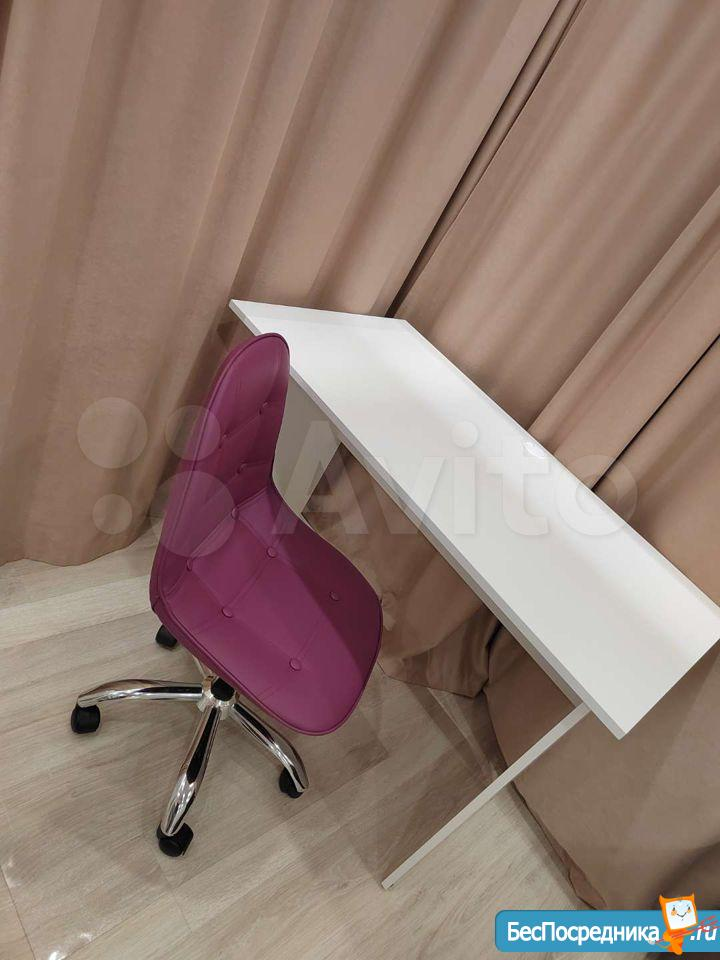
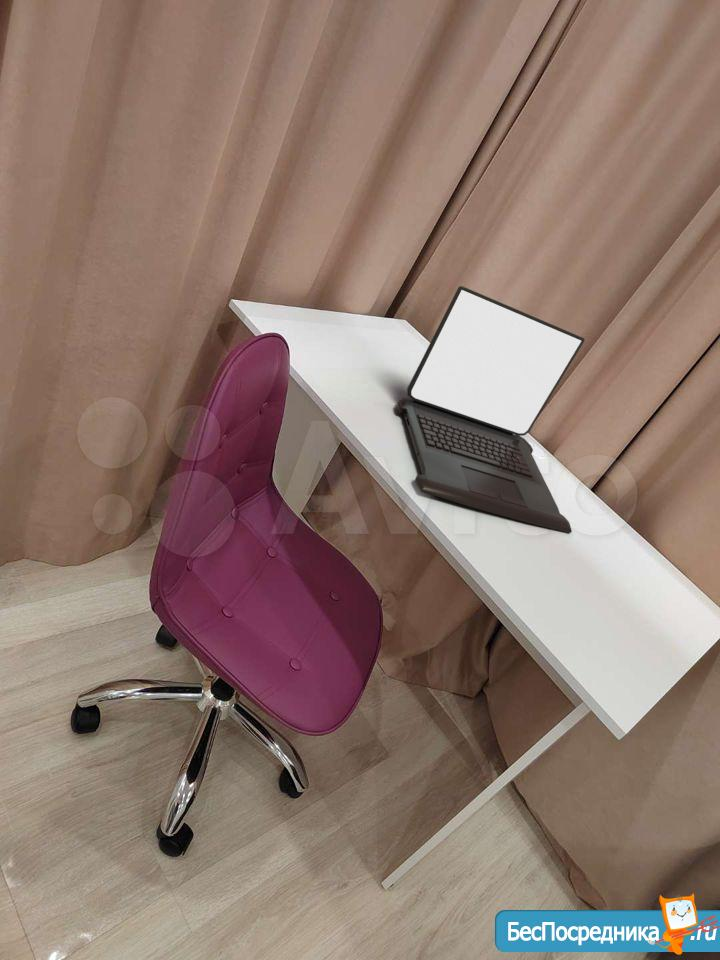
+ laptop [396,285,586,534]
